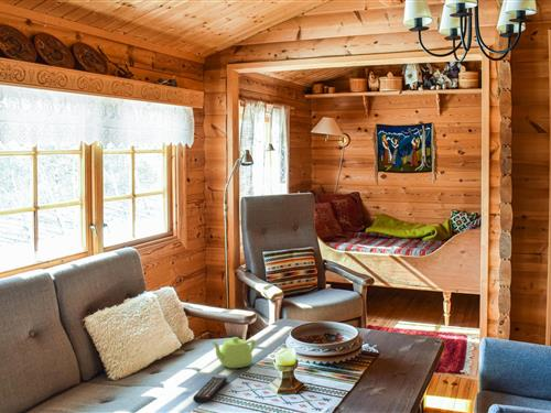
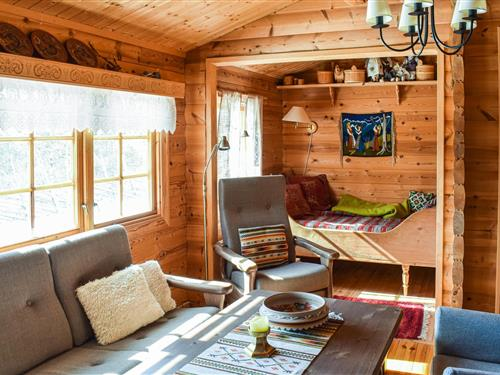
- remote control [192,376,228,404]
- teapot [212,336,257,369]
